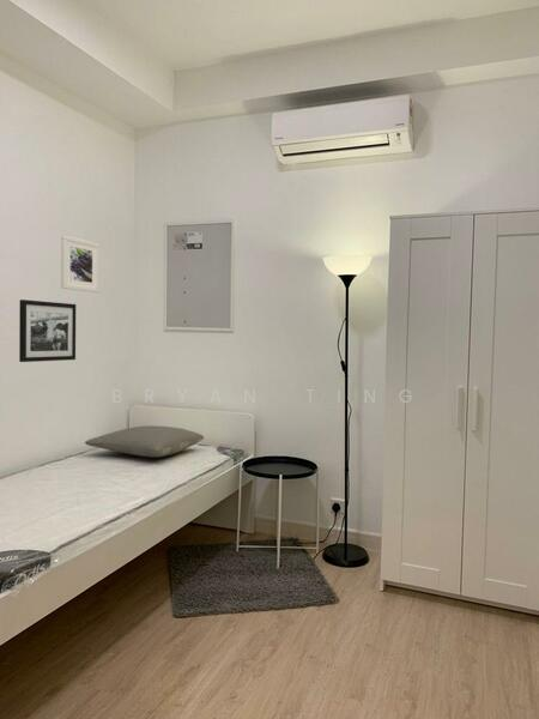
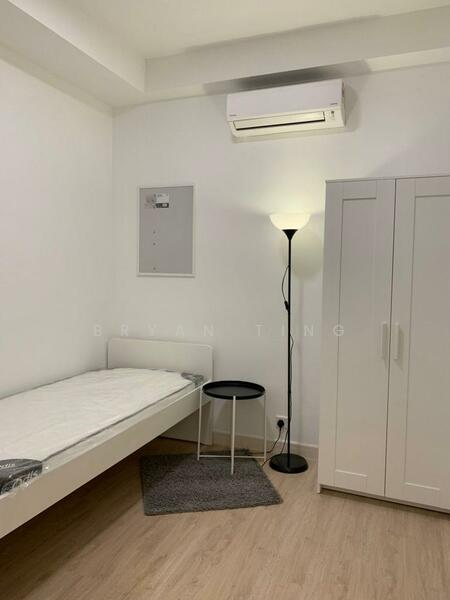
- pillow [84,424,205,459]
- picture frame [18,298,77,363]
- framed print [60,234,101,294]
